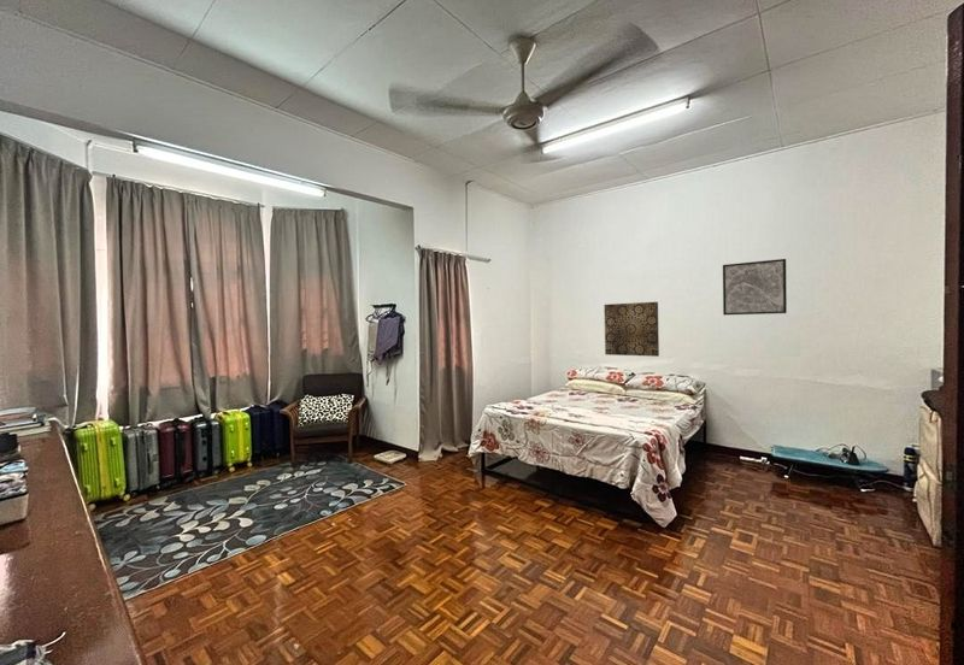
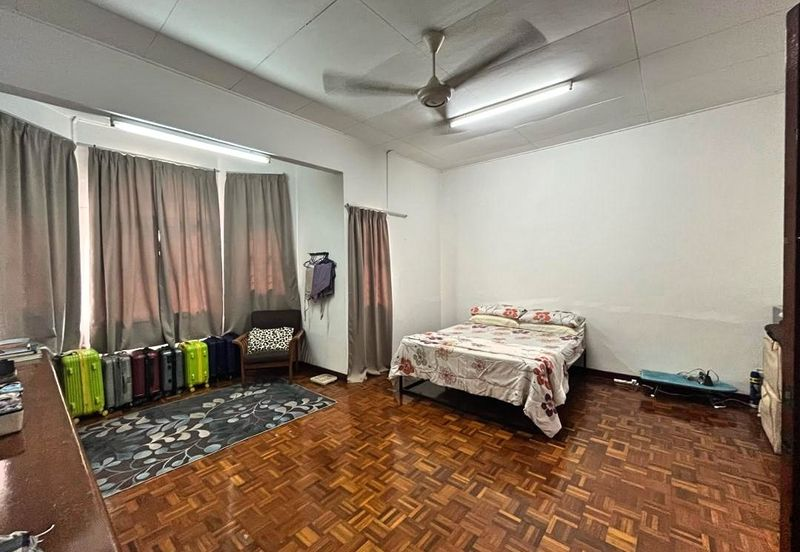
- wall art [722,258,788,316]
- wall art [602,301,660,358]
